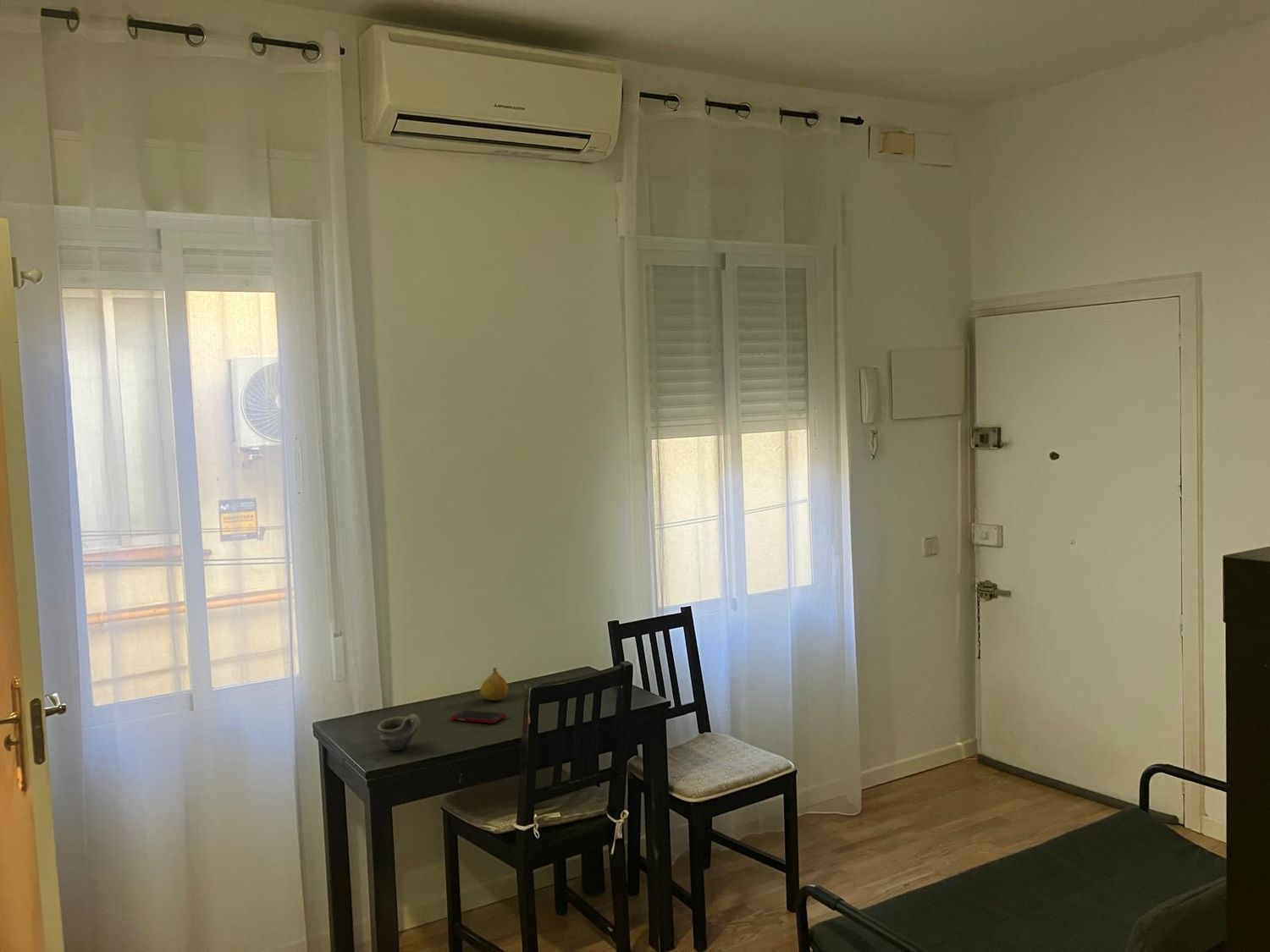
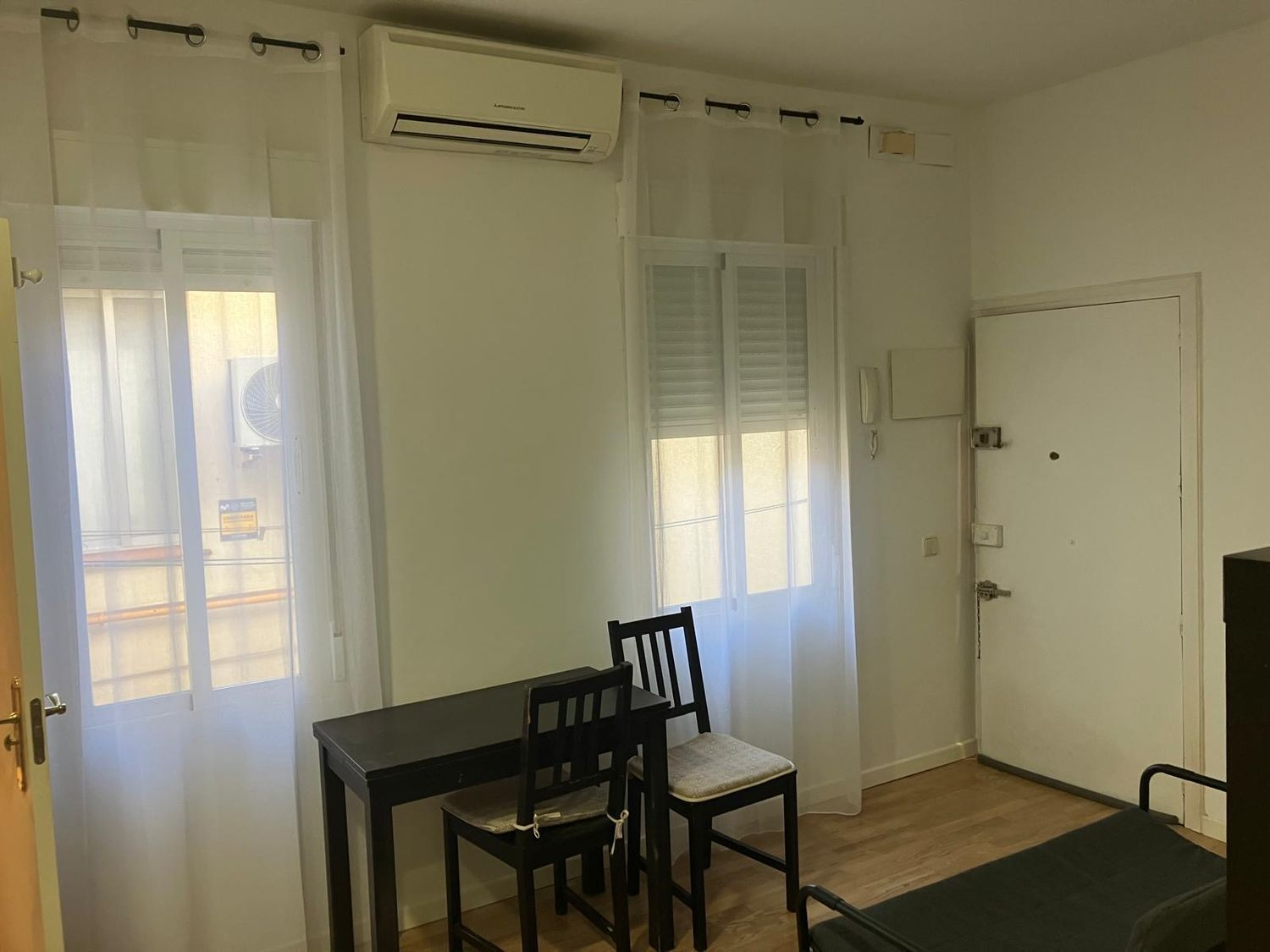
- cup [377,713,422,751]
- fruit [479,666,509,702]
- cell phone [450,709,507,724]
